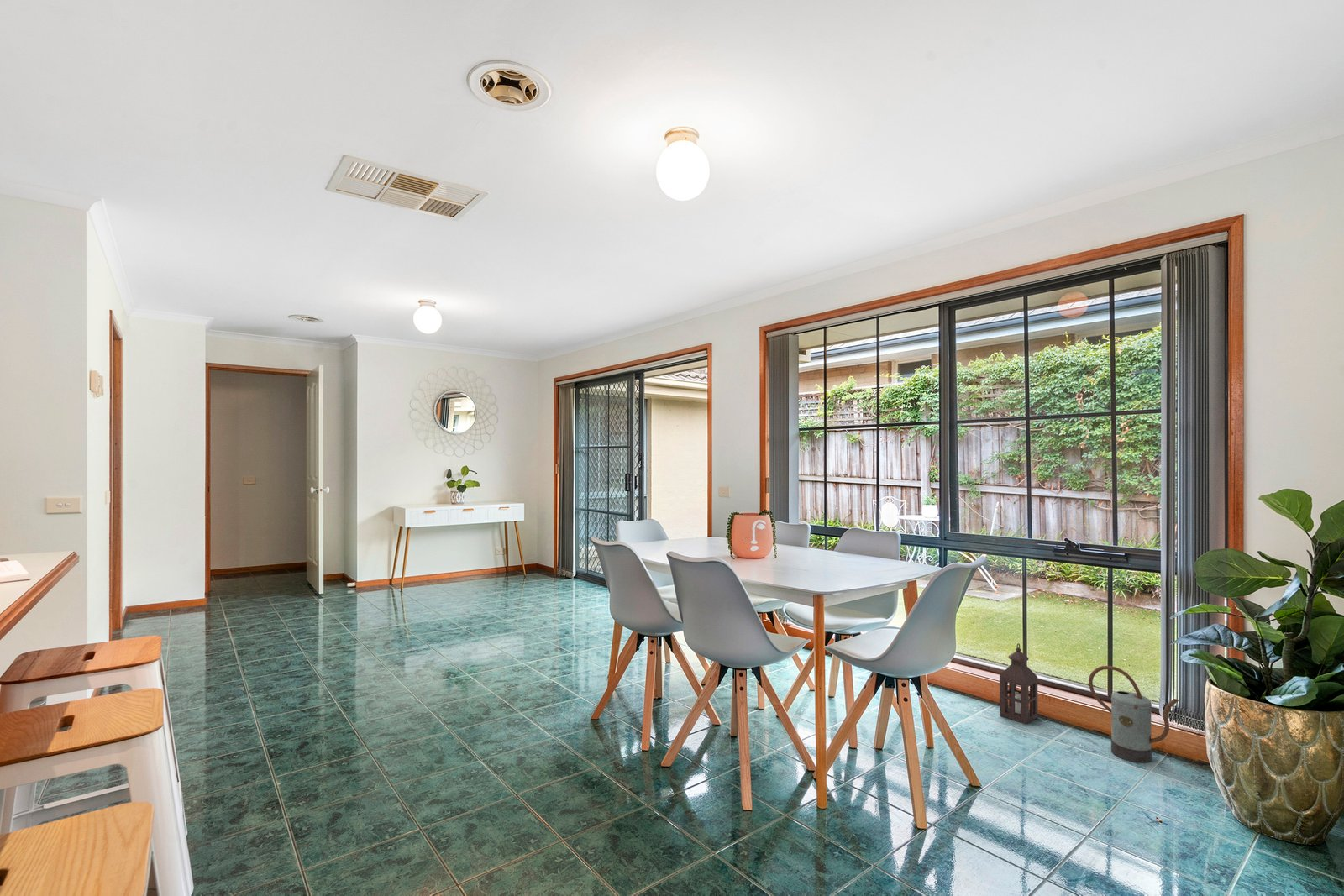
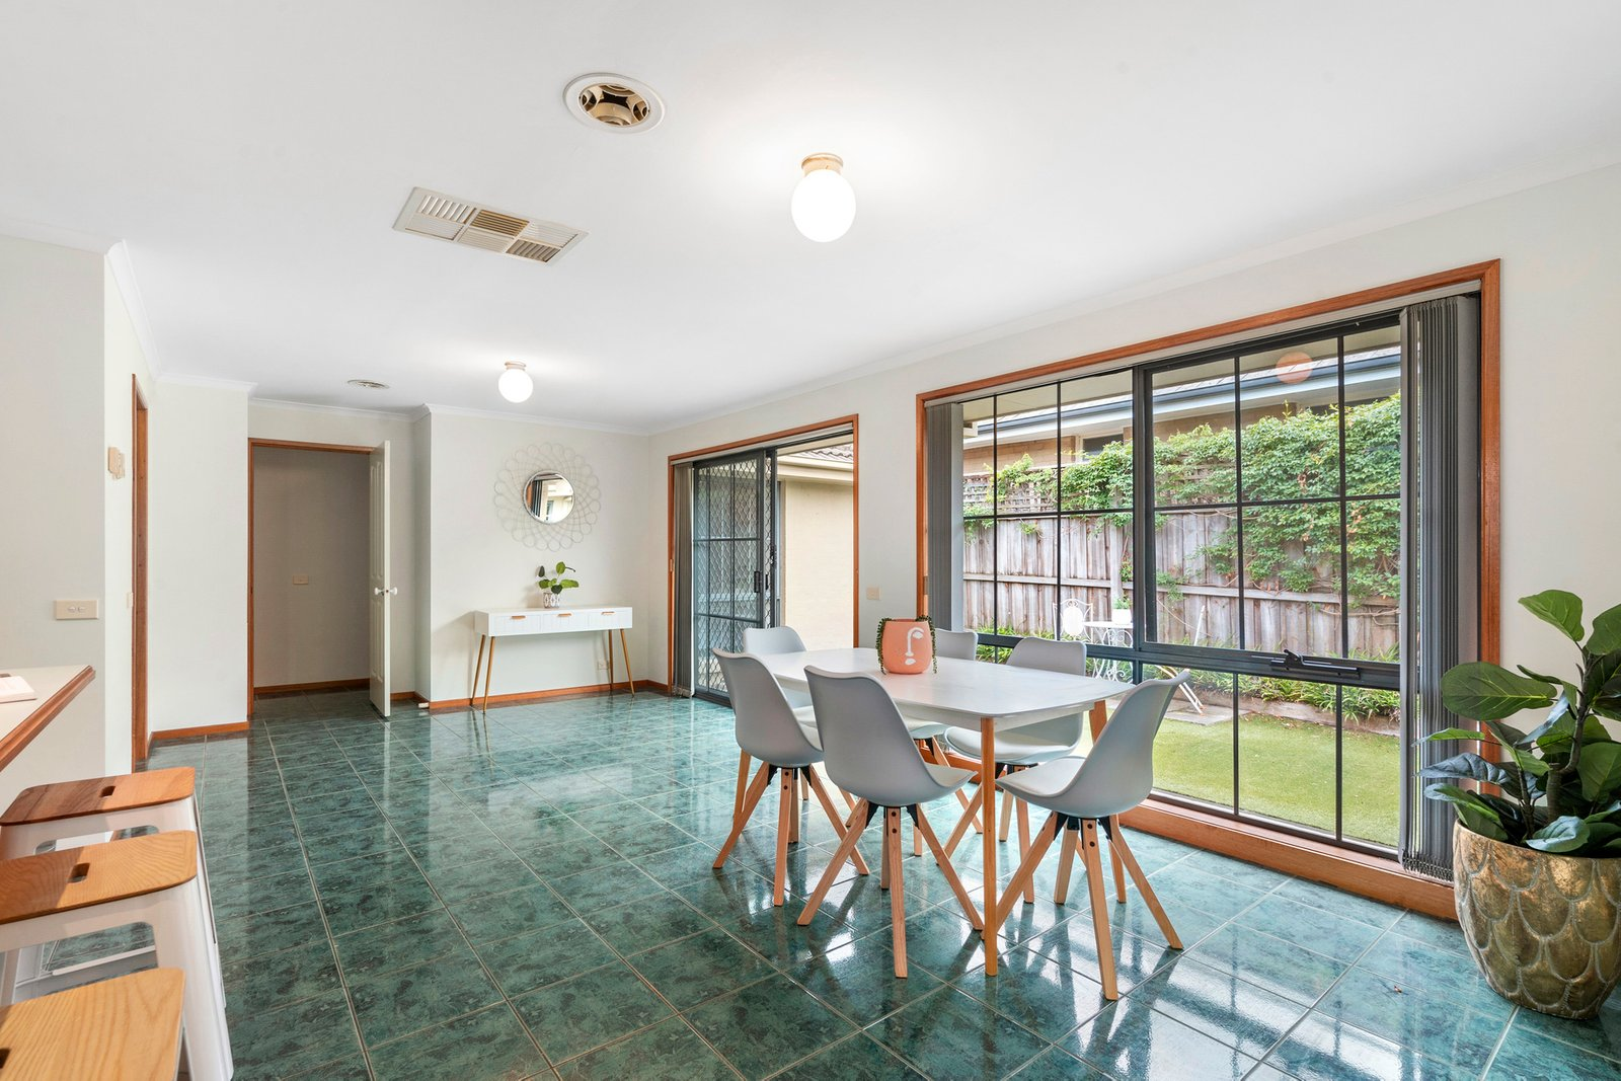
- lantern [999,642,1038,725]
- watering can [1088,665,1179,764]
